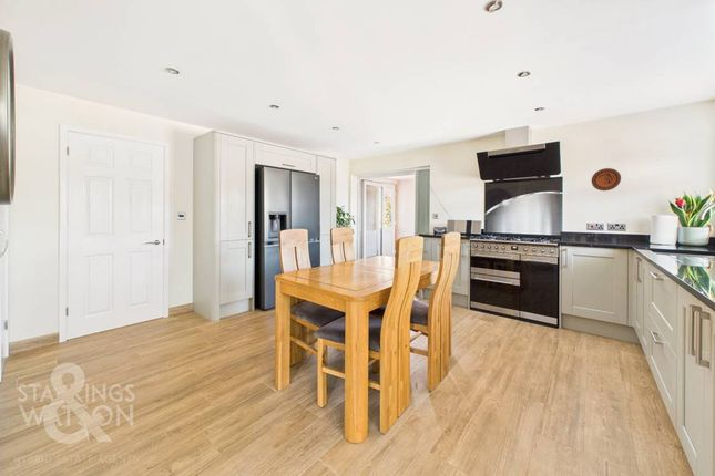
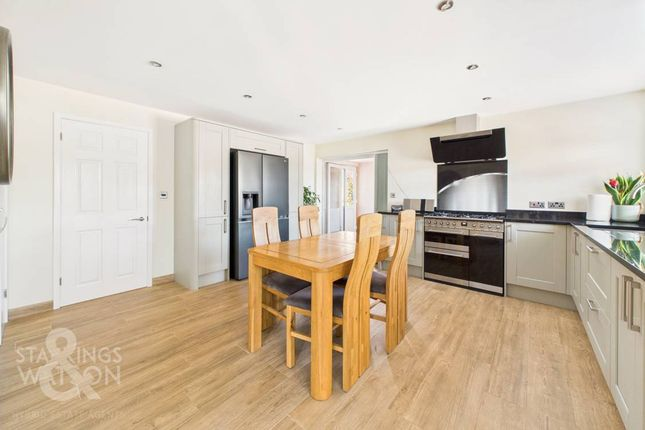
- decorative plate [591,167,622,192]
